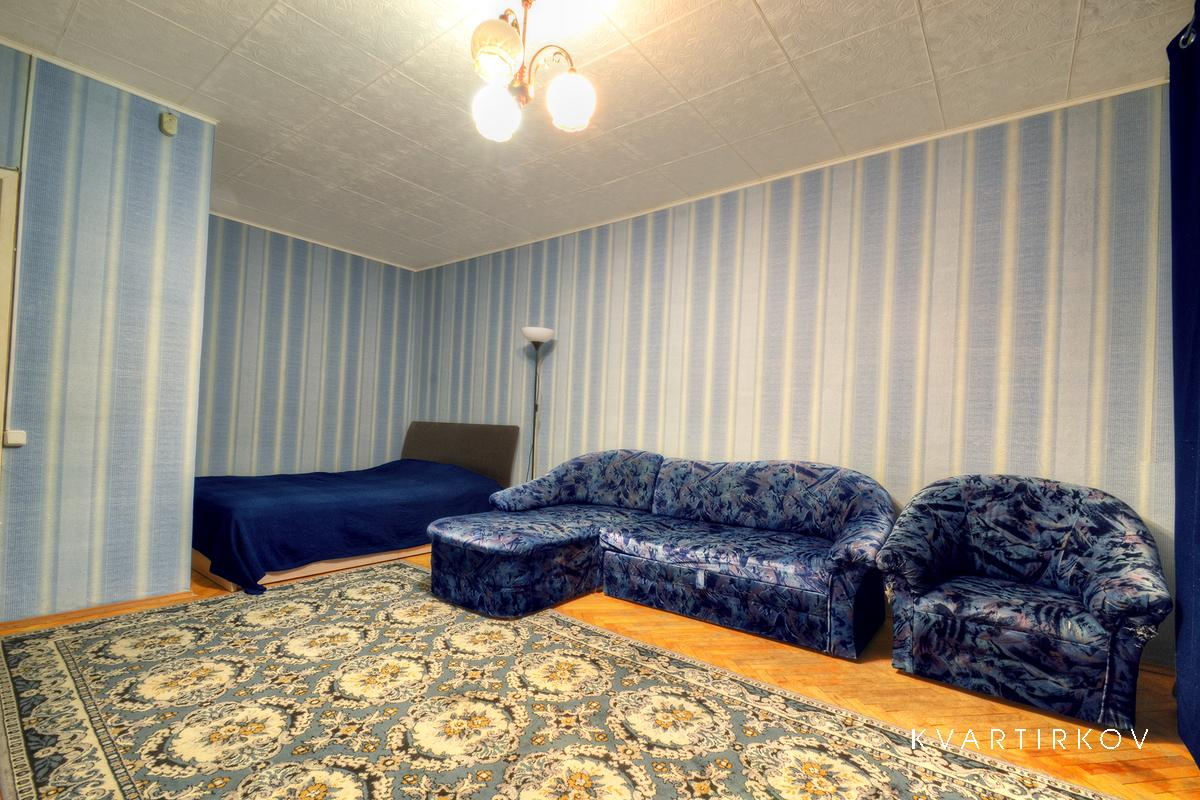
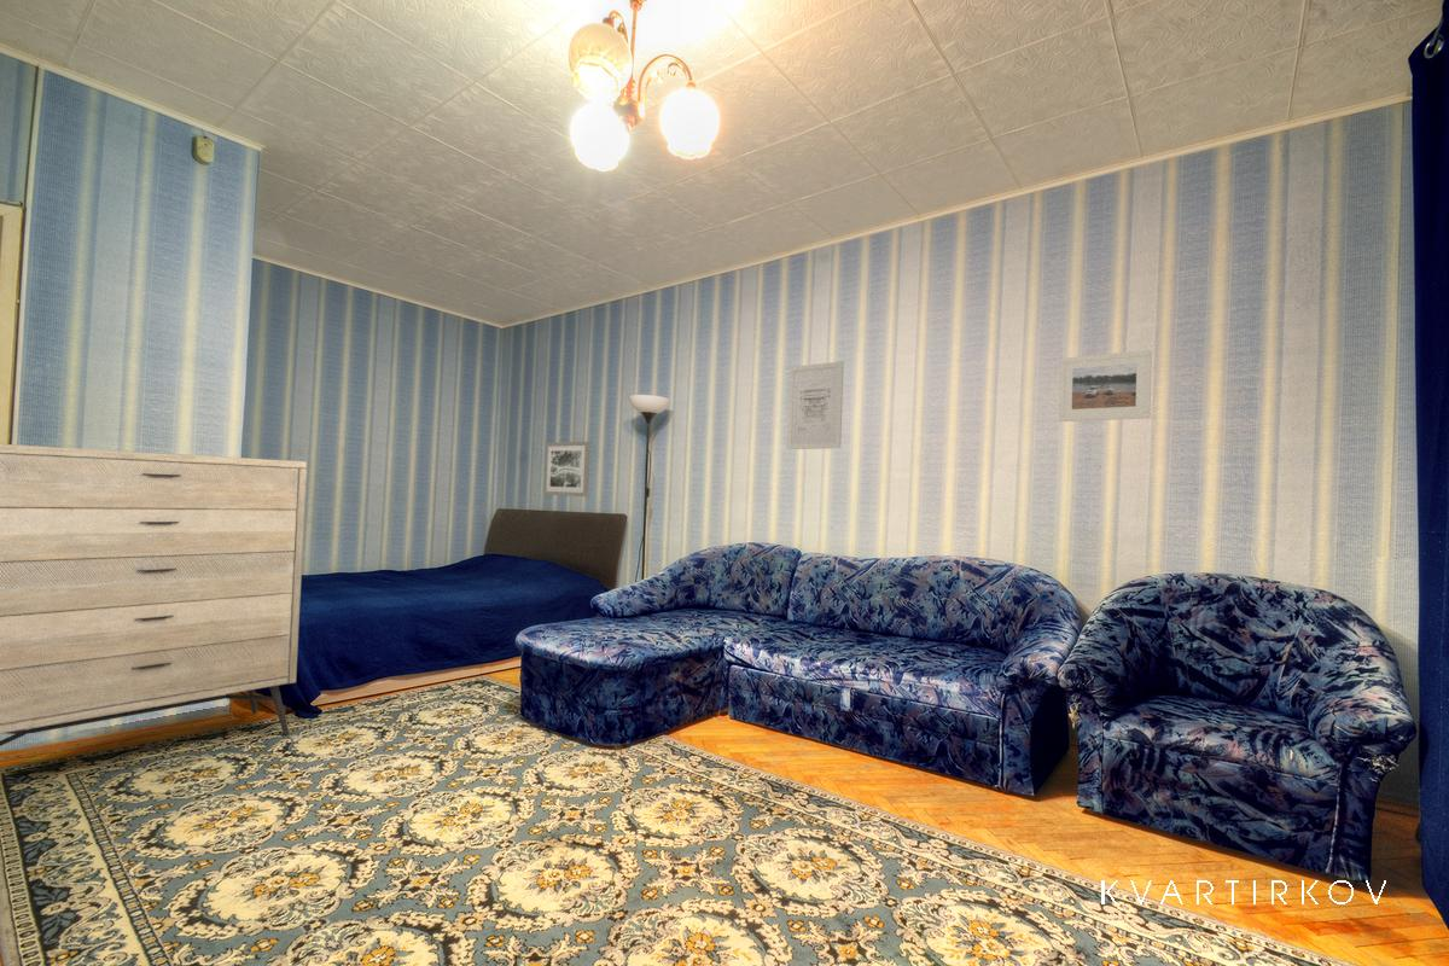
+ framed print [1058,349,1153,423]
+ wall art [786,361,845,450]
+ wall art [542,441,592,497]
+ dresser [0,443,308,747]
